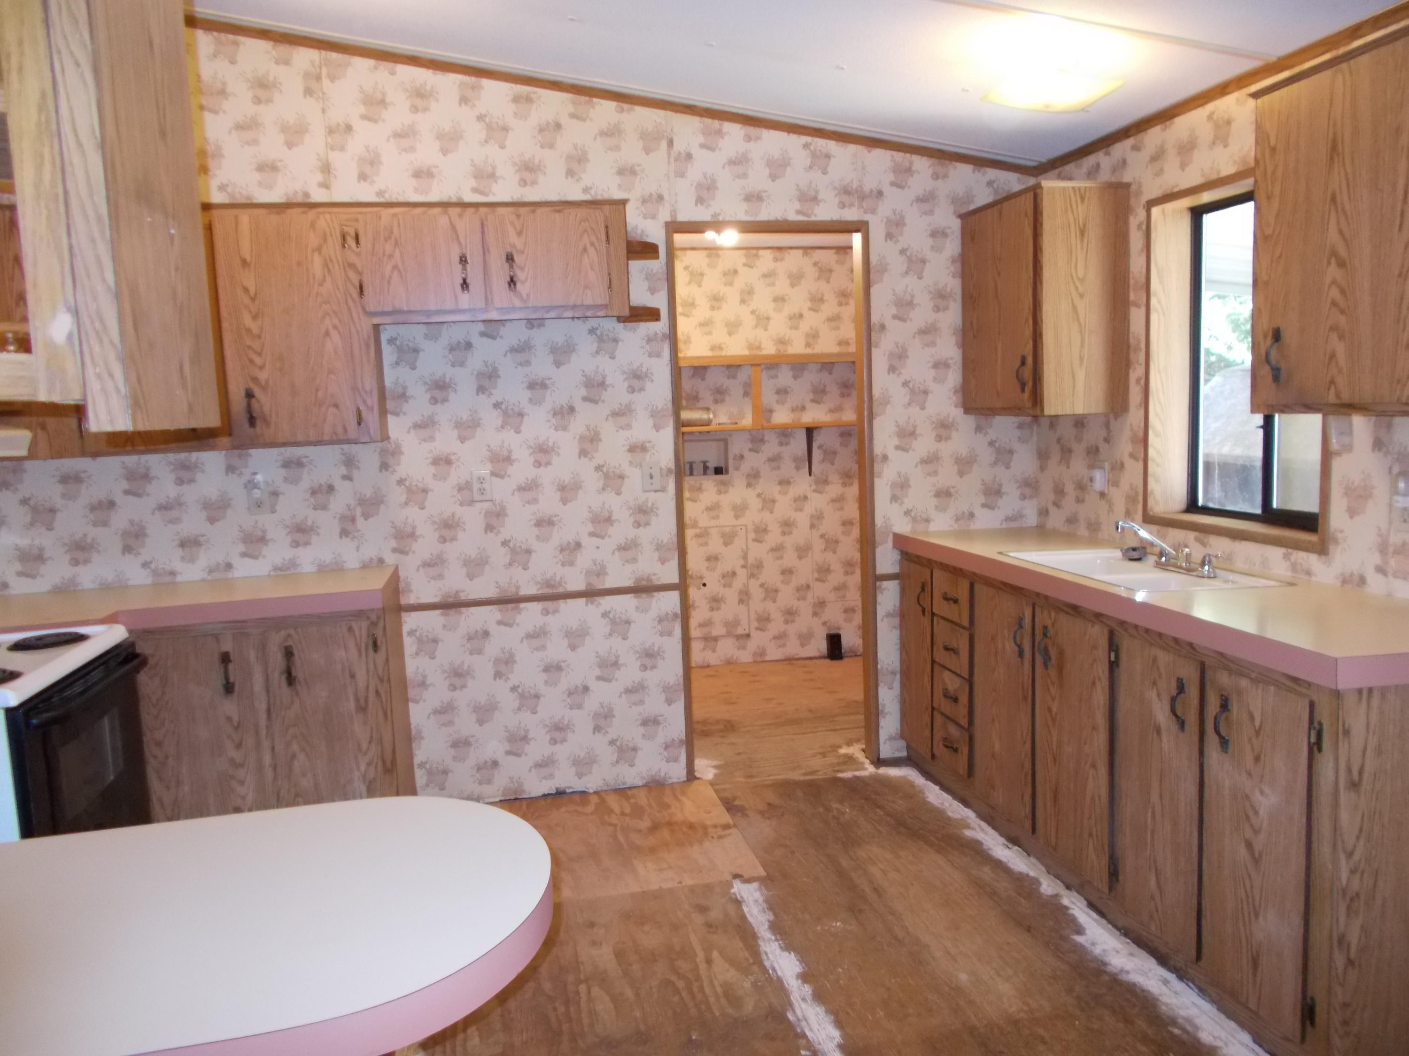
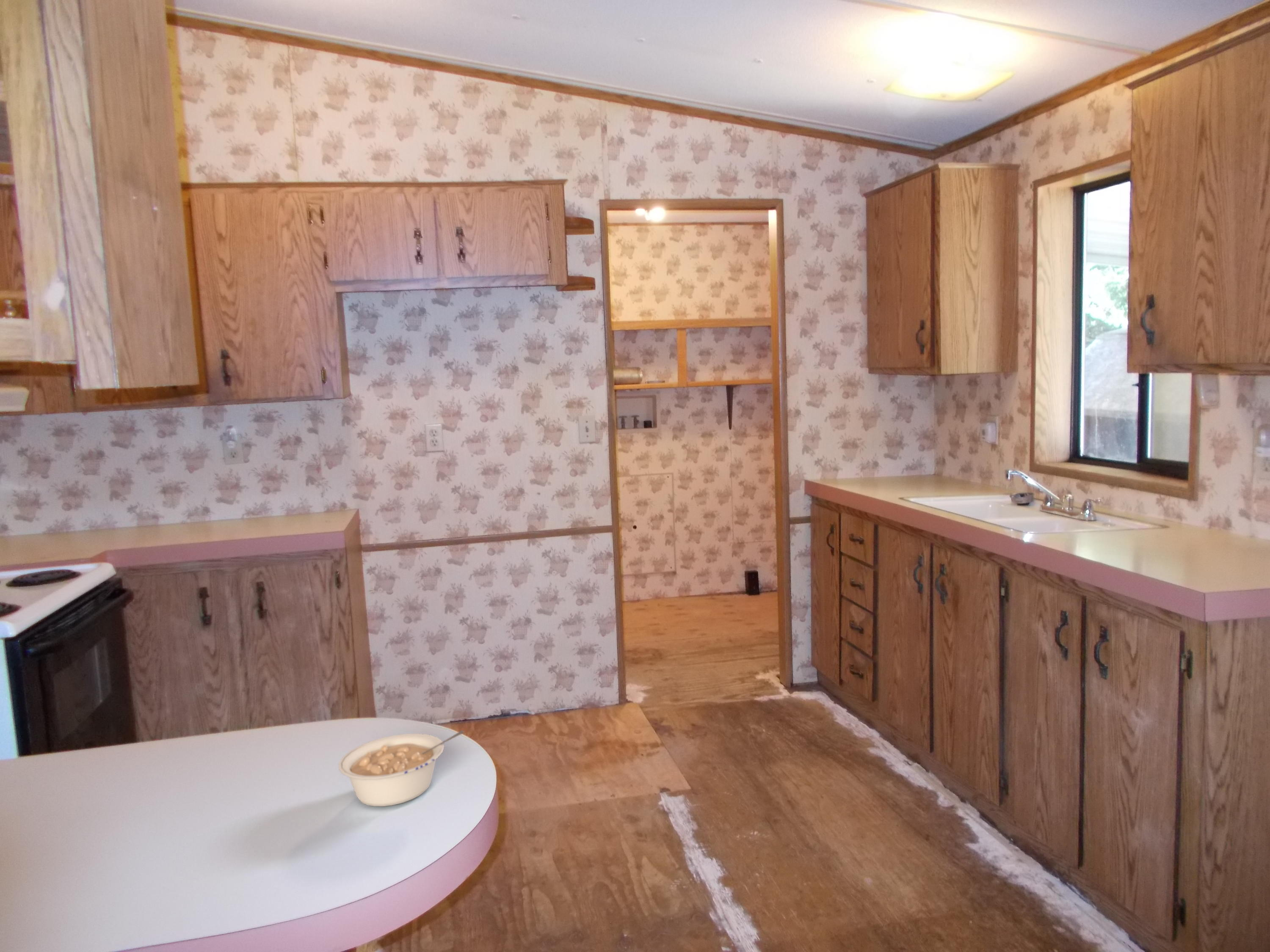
+ legume [338,730,464,807]
